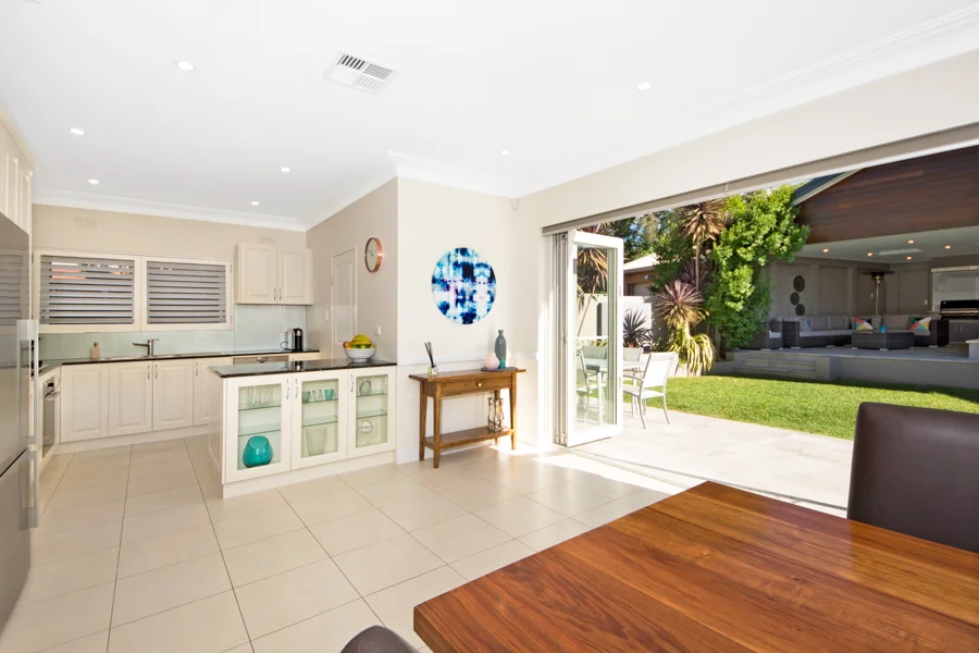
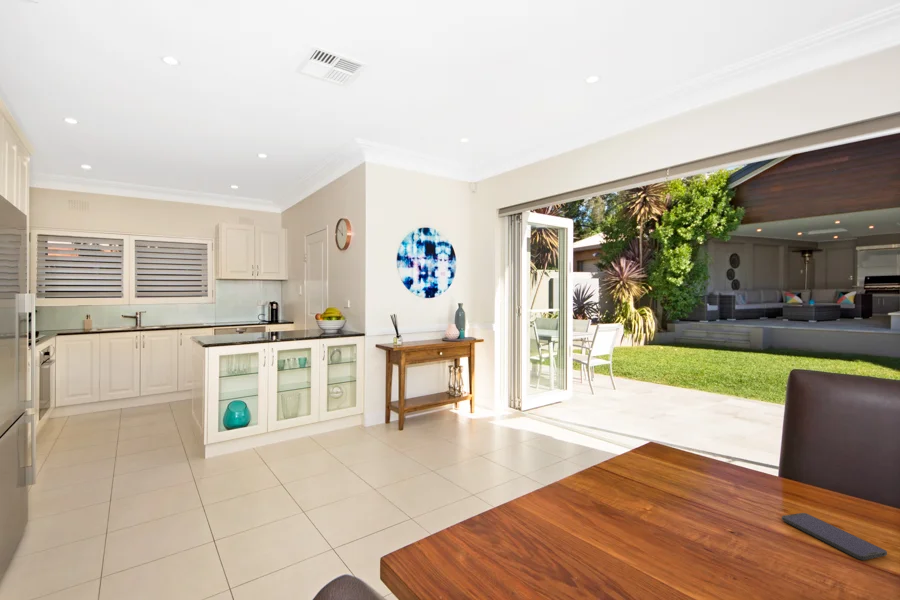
+ smartphone [781,512,888,561]
